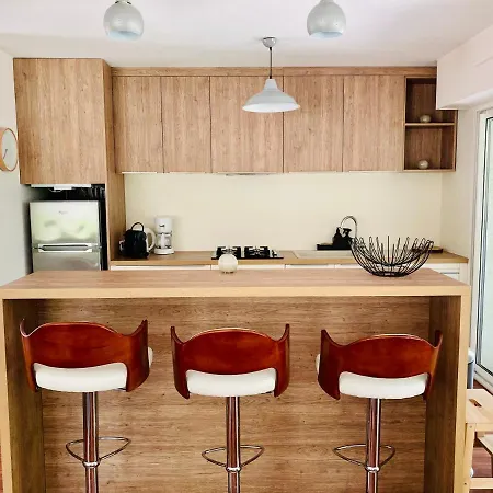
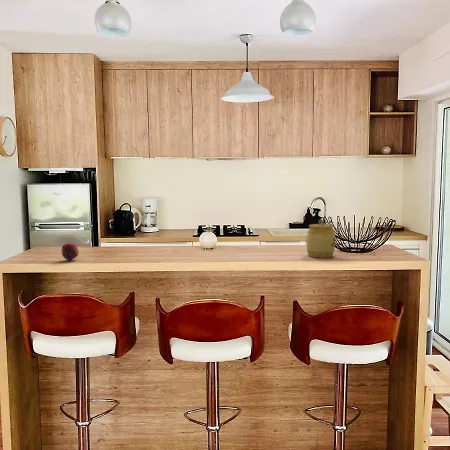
+ fruit [61,242,80,261]
+ jar [305,218,337,259]
